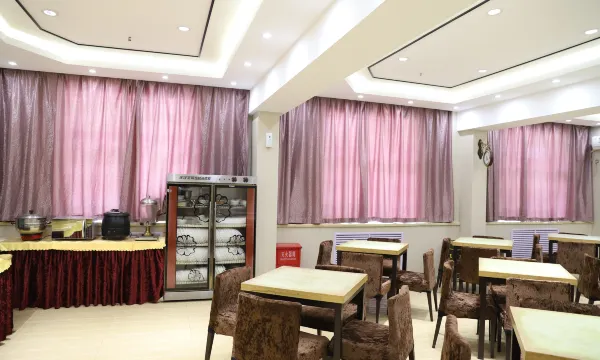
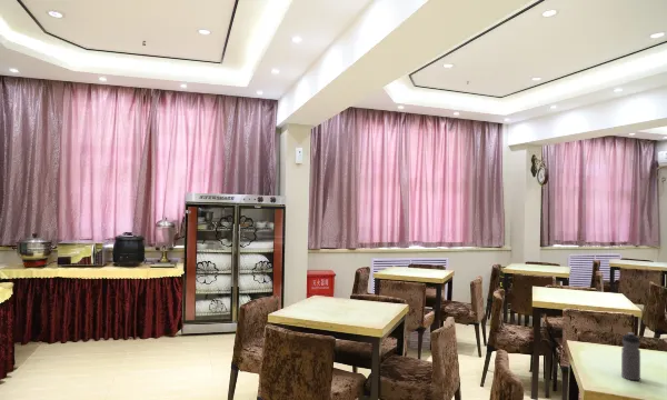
+ water bottle [620,331,641,381]
